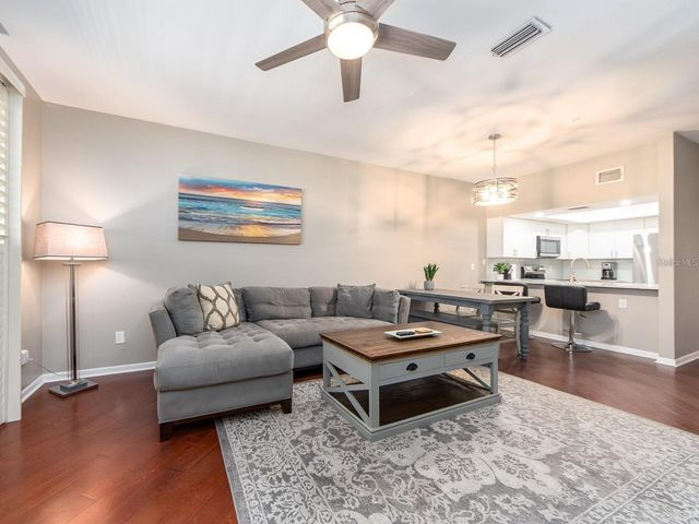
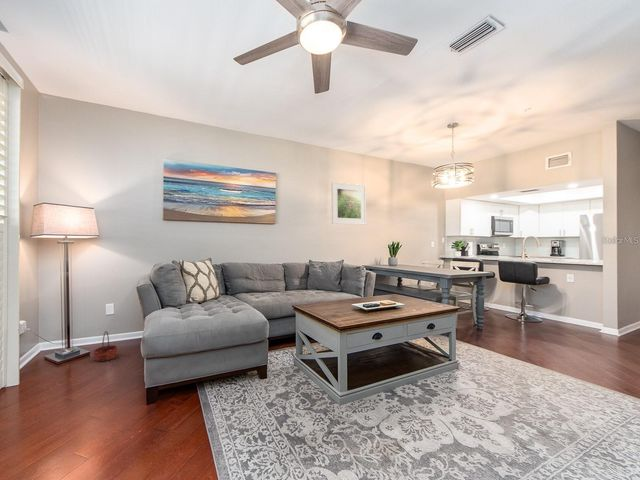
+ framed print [331,181,367,226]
+ basket [92,330,118,363]
